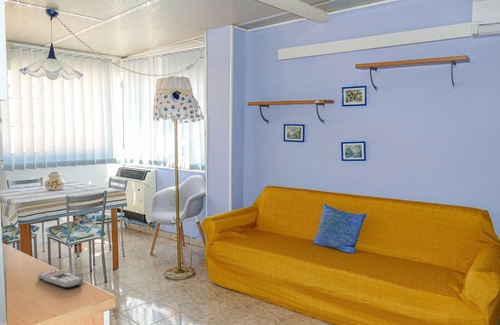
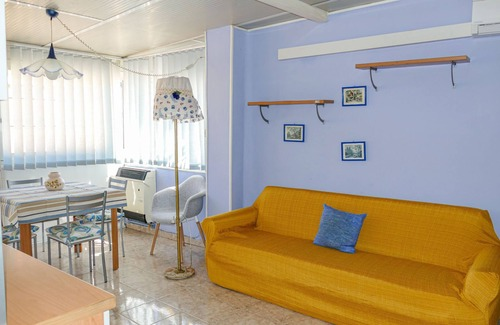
- remote control [37,268,84,289]
